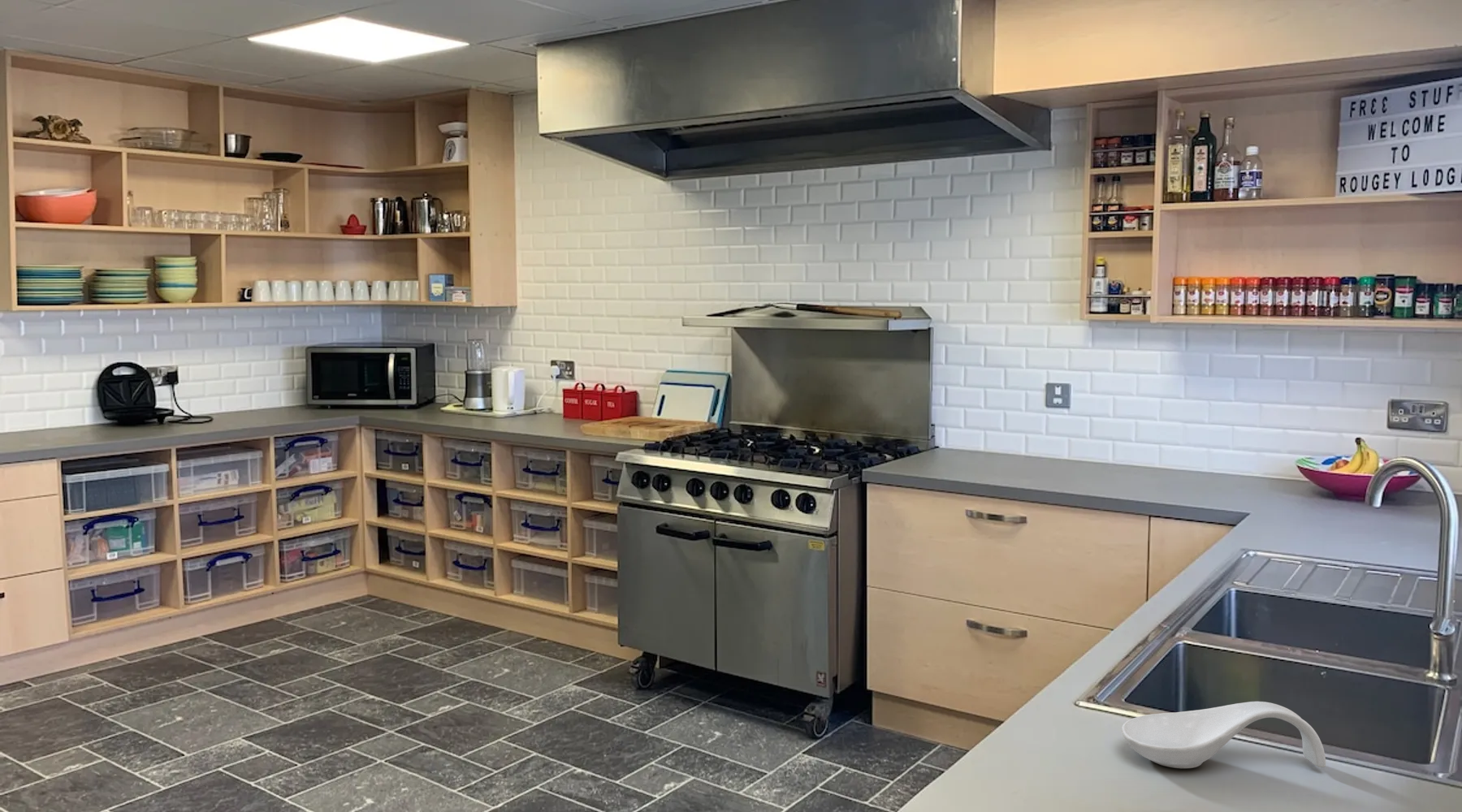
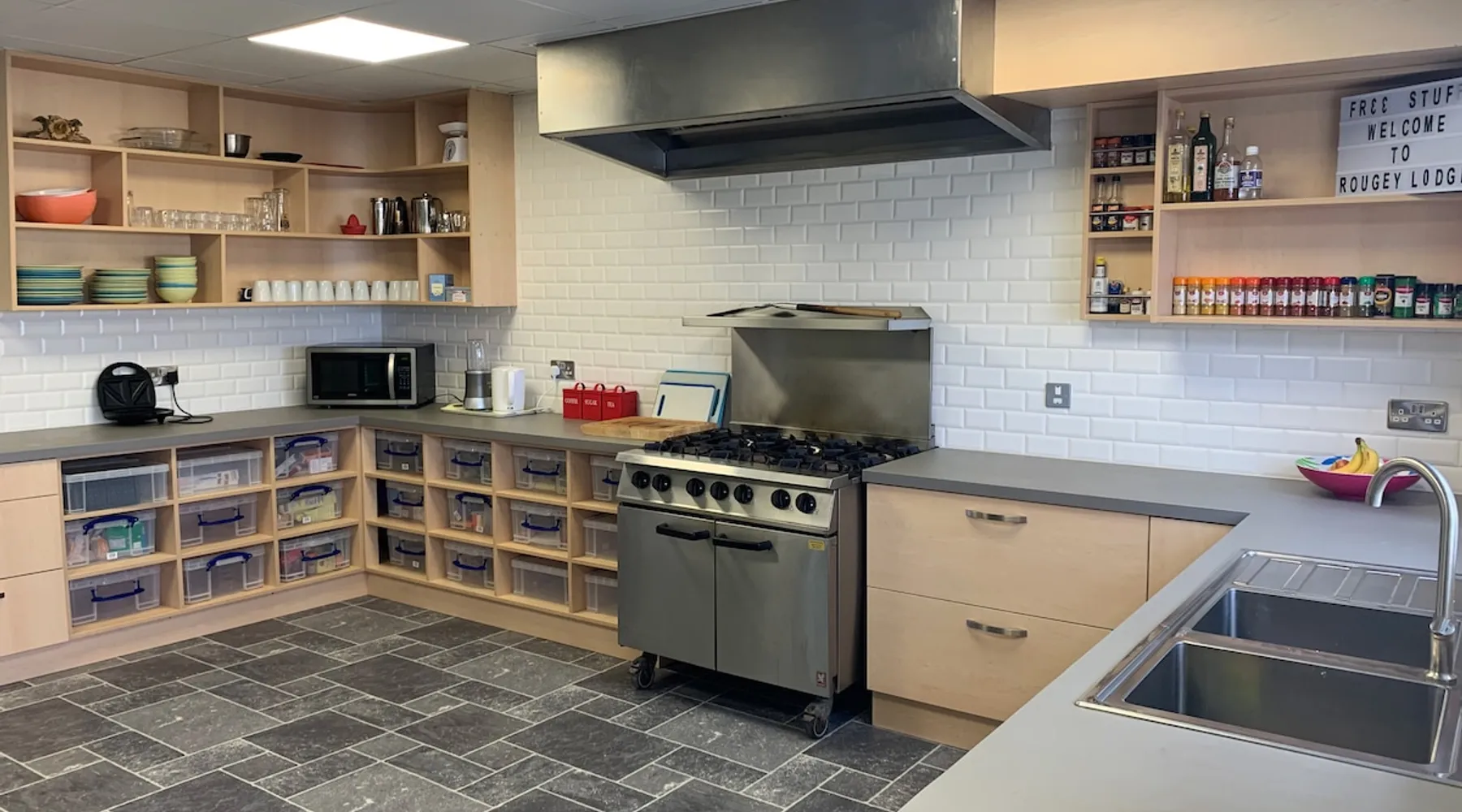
- spoon rest [1121,701,1326,769]
